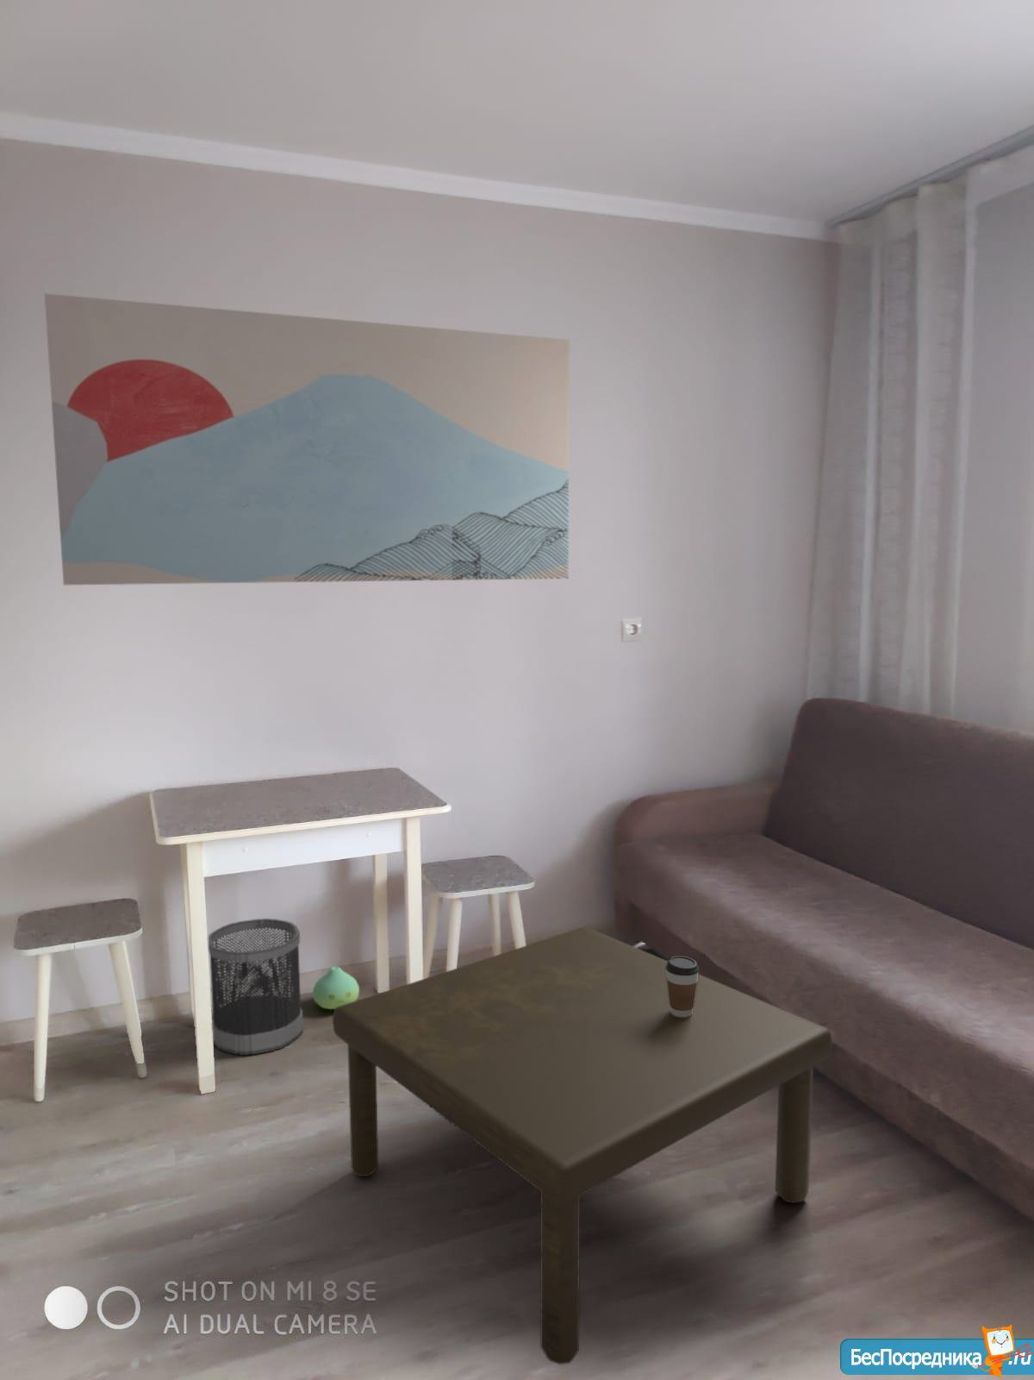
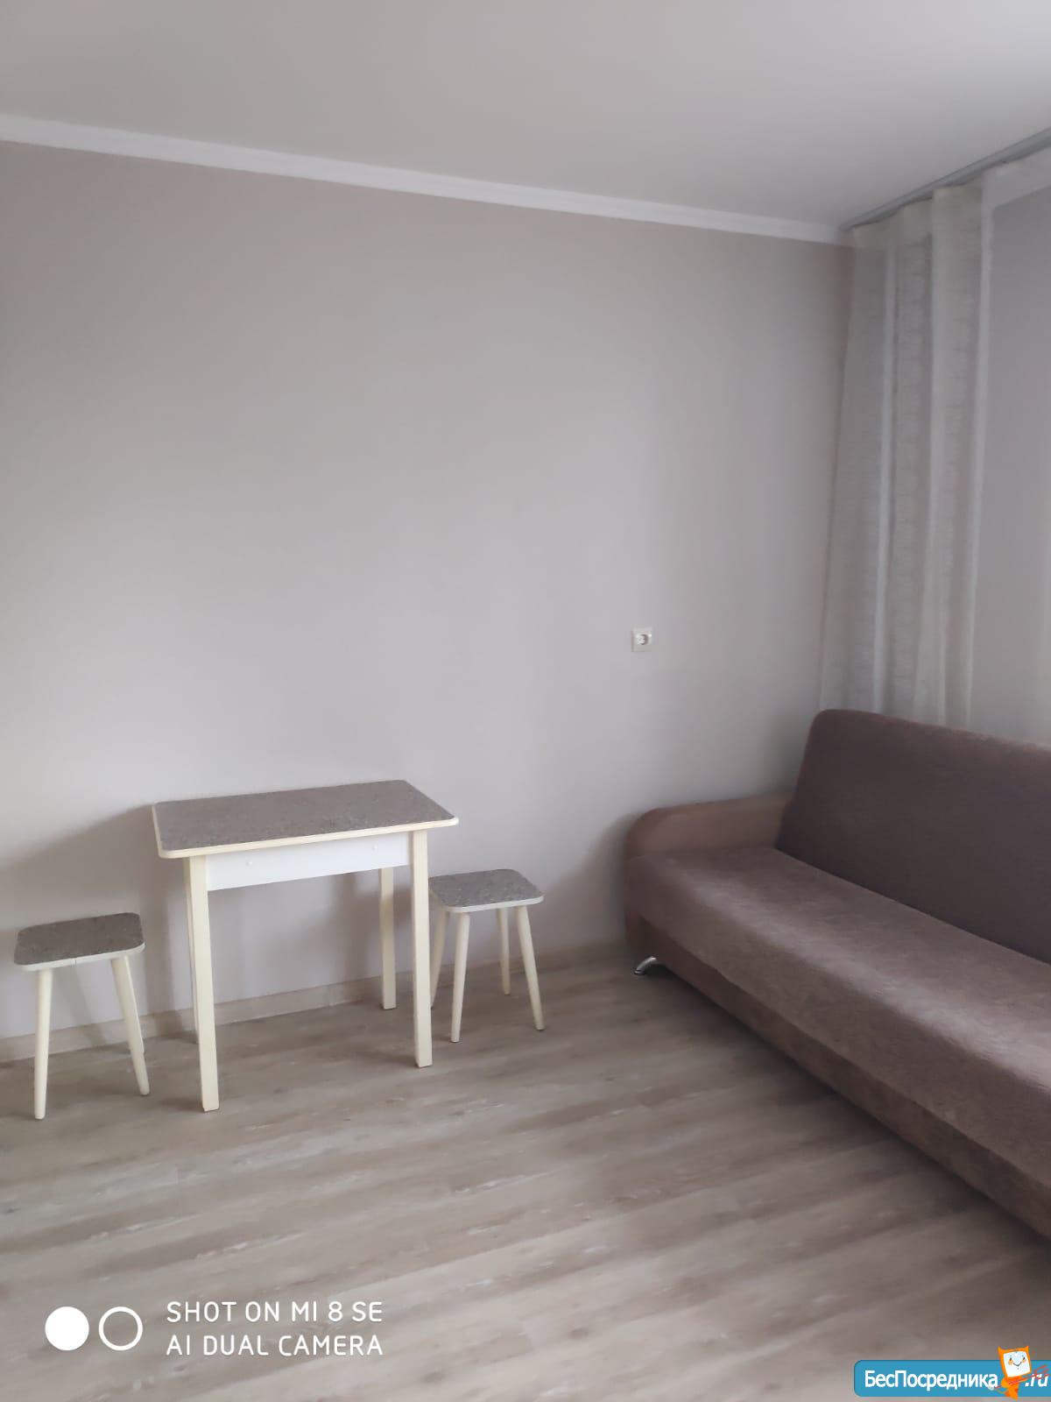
- coffee table [331,926,833,1366]
- wall art [43,292,570,586]
- wastebasket [207,918,304,1056]
- plush toy [312,965,361,1009]
- coffee cup [666,955,699,1018]
